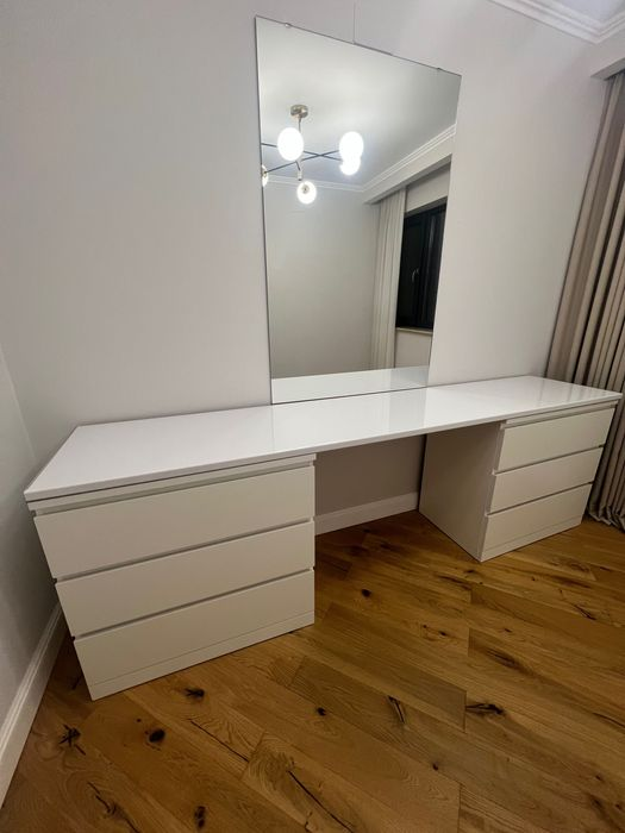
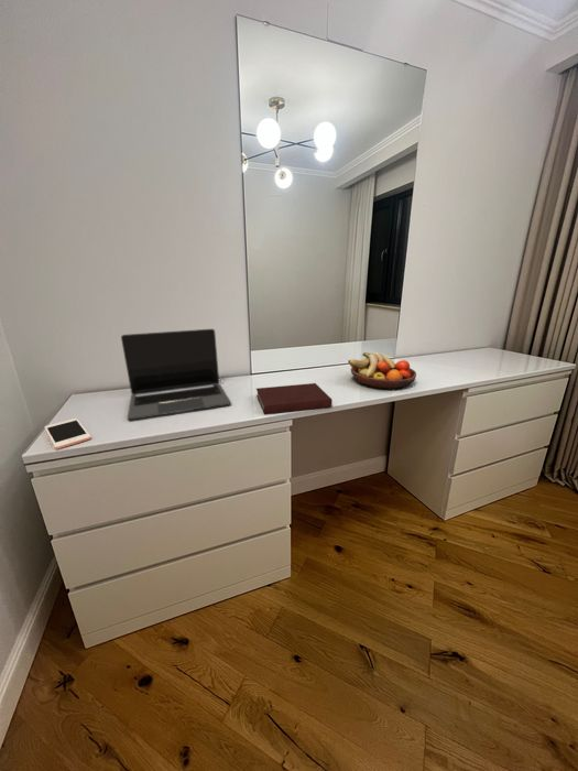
+ notebook [255,382,334,415]
+ laptop [120,328,232,421]
+ cell phone [44,417,92,450]
+ fruit bowl [347,351,417,390]
